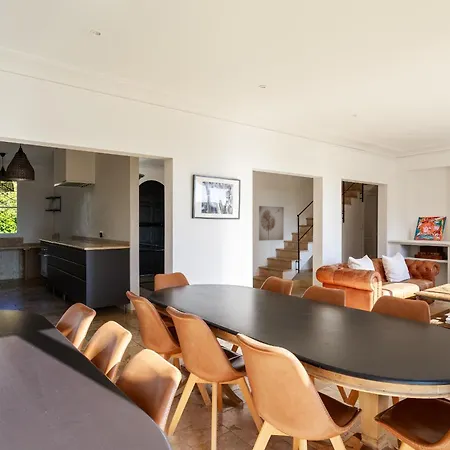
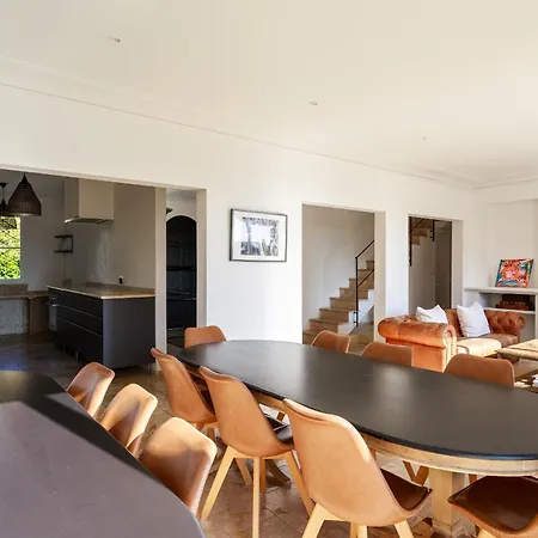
- wall art [258,205,285,242]
